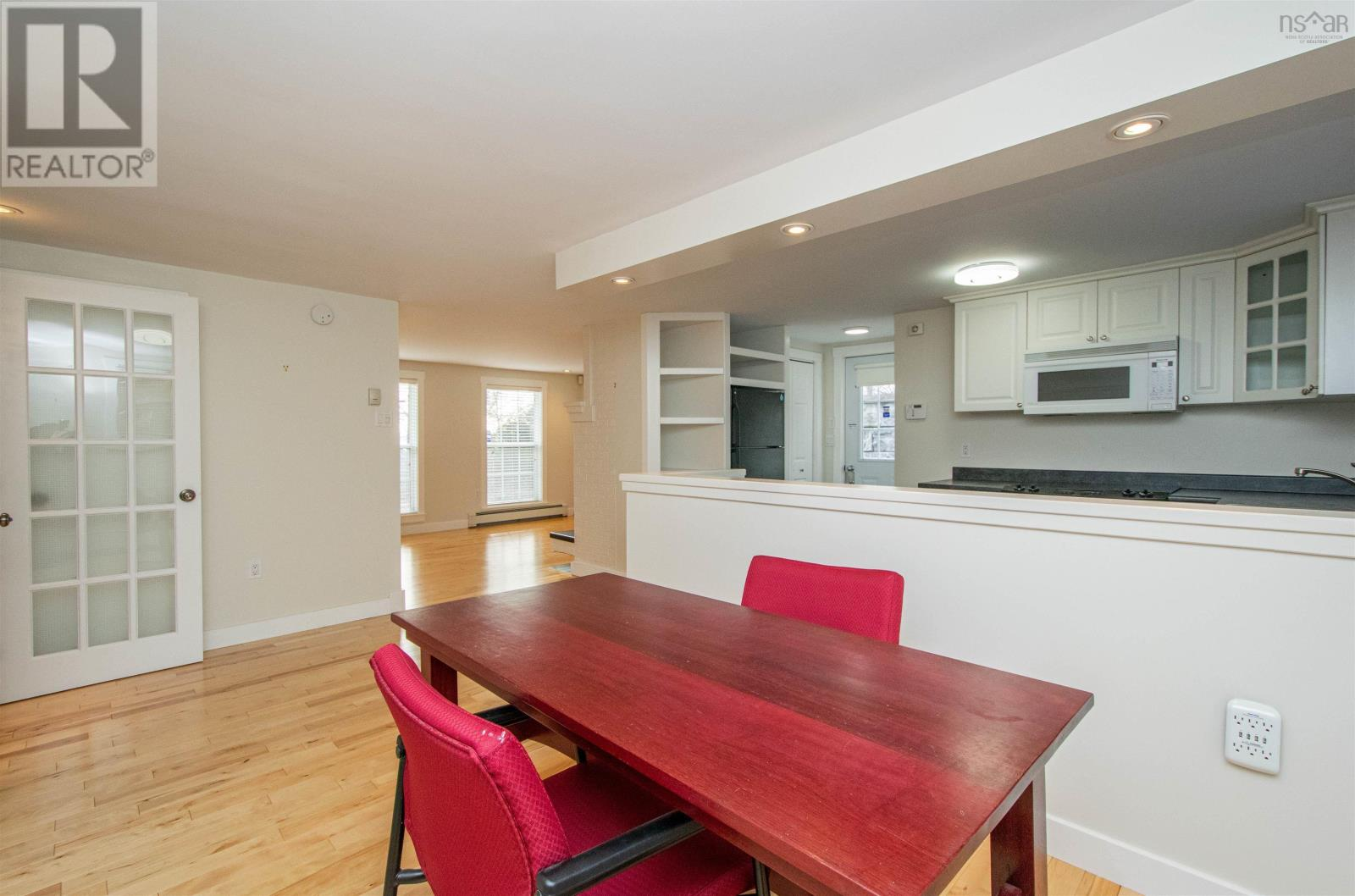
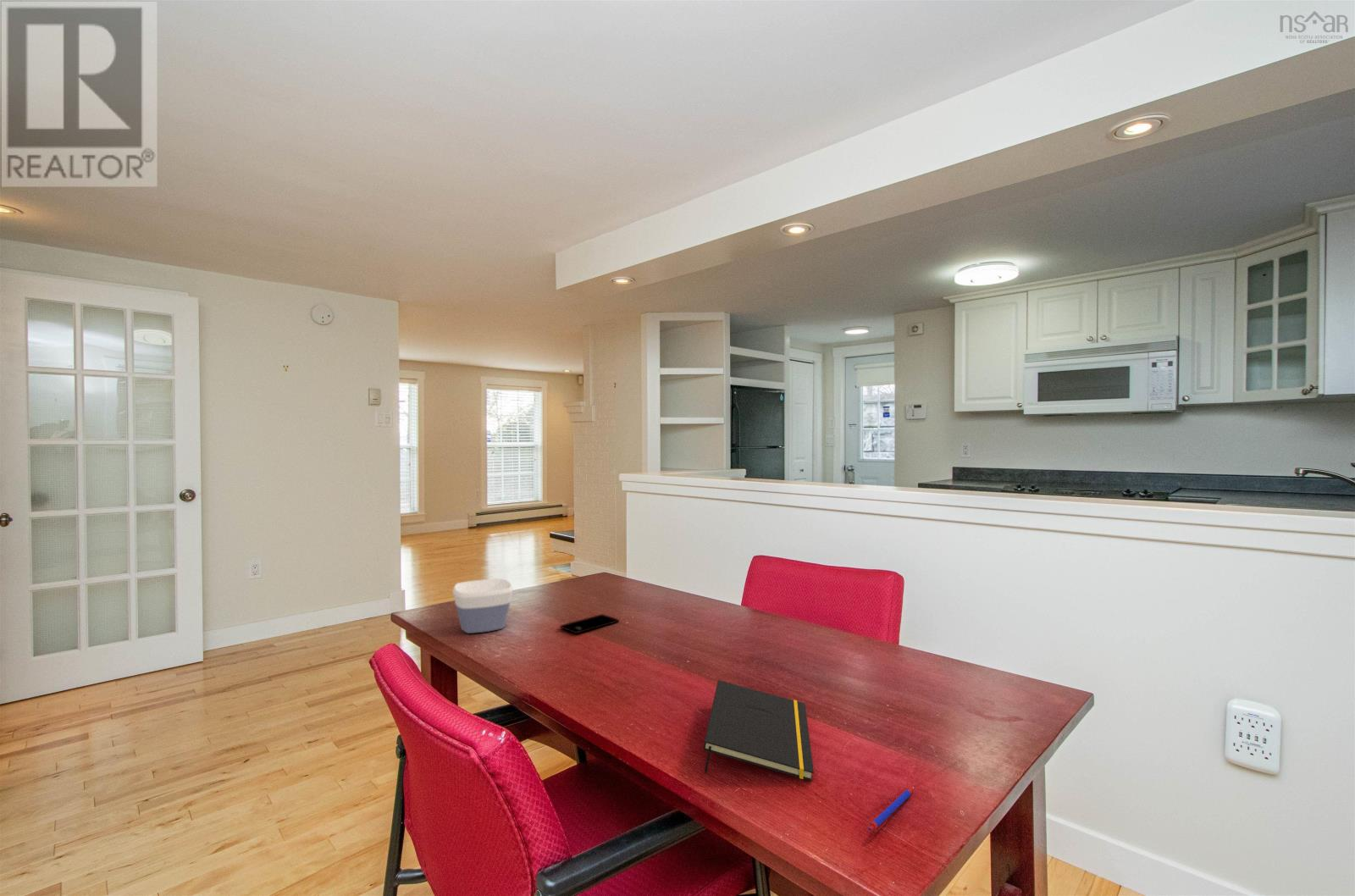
+ bowl [452,578,514,634]
+ notepad [703,679,815,782]
+ smartphone [559,613,620,634]
+ pen [867,787,915,833]
